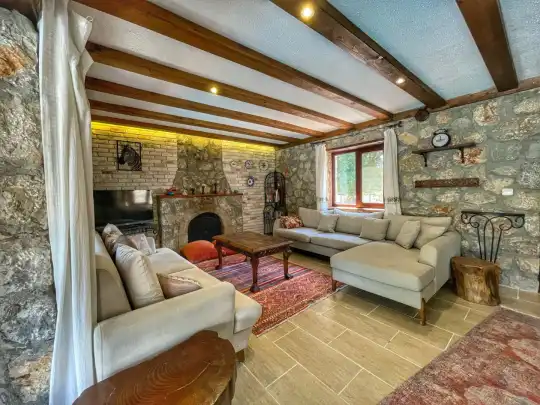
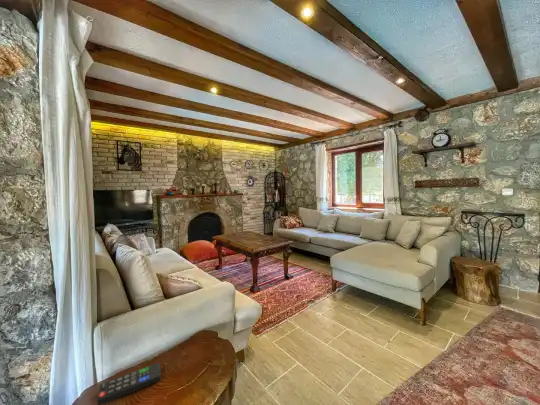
+ remote control [96,362,162,405]
